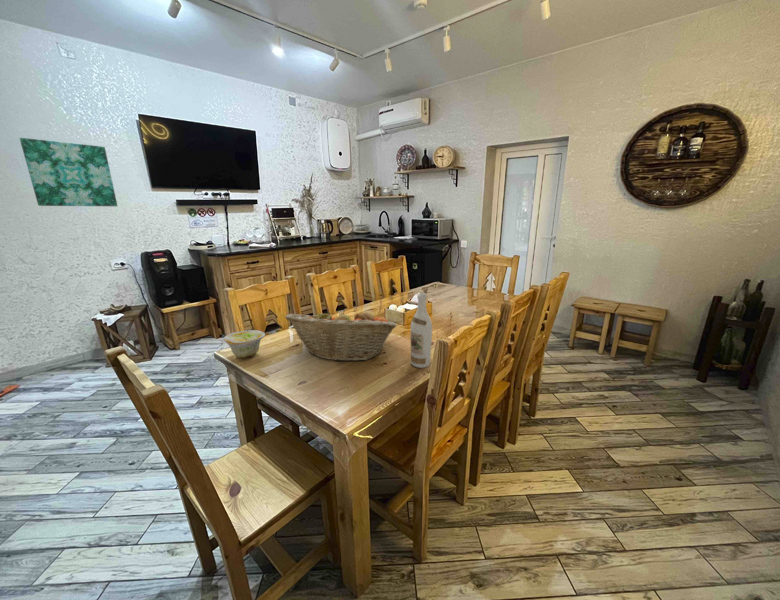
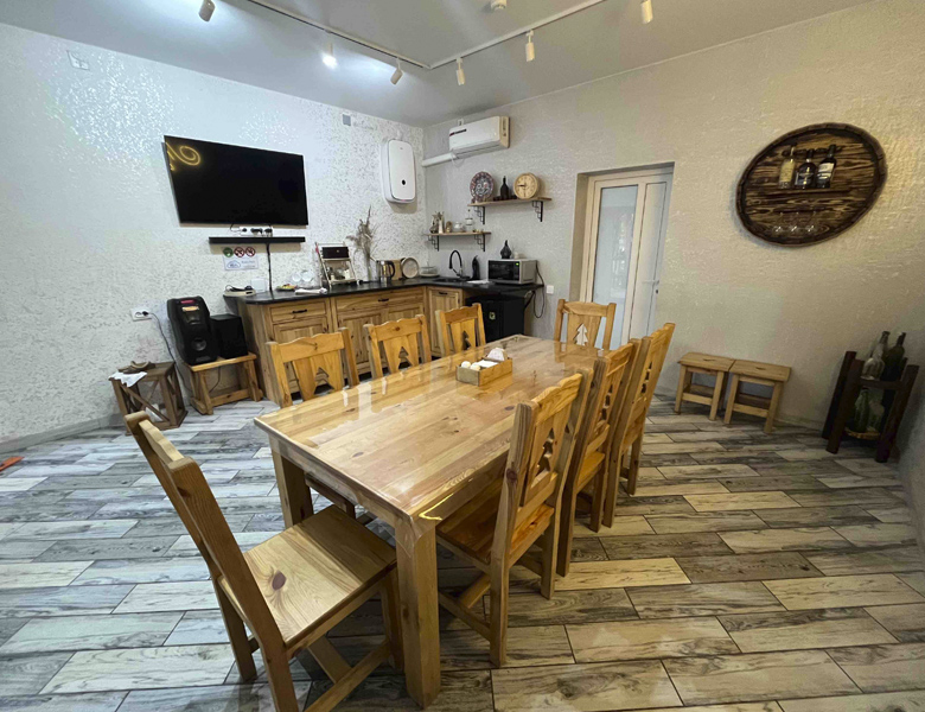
- wall art [19,137,118,207]
- fruit basket [284,309,398,362]
- bowl [222,329,266,359]
- wine bottle [410,292,433,369]
